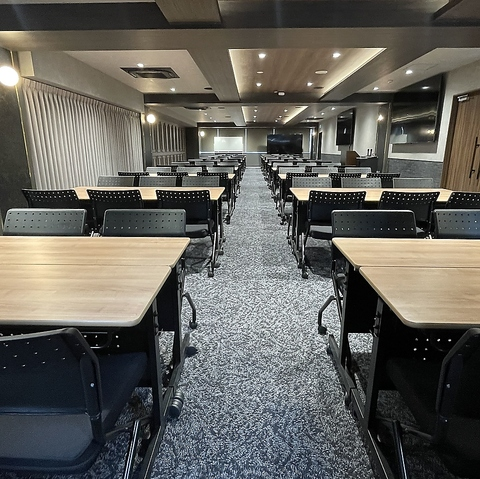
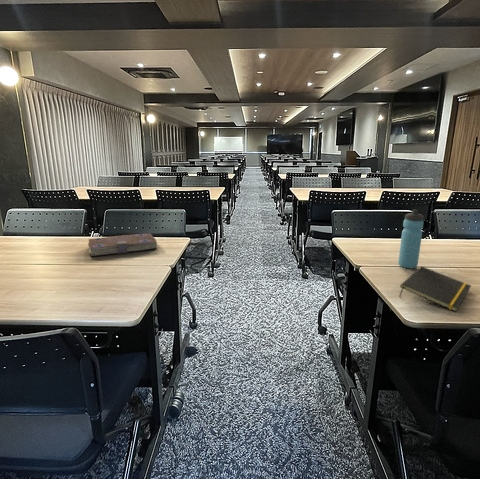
+ notepad [398,265,472,313]
+ water bottle [397,209,425,269]
+ book [87,232,160,257]
